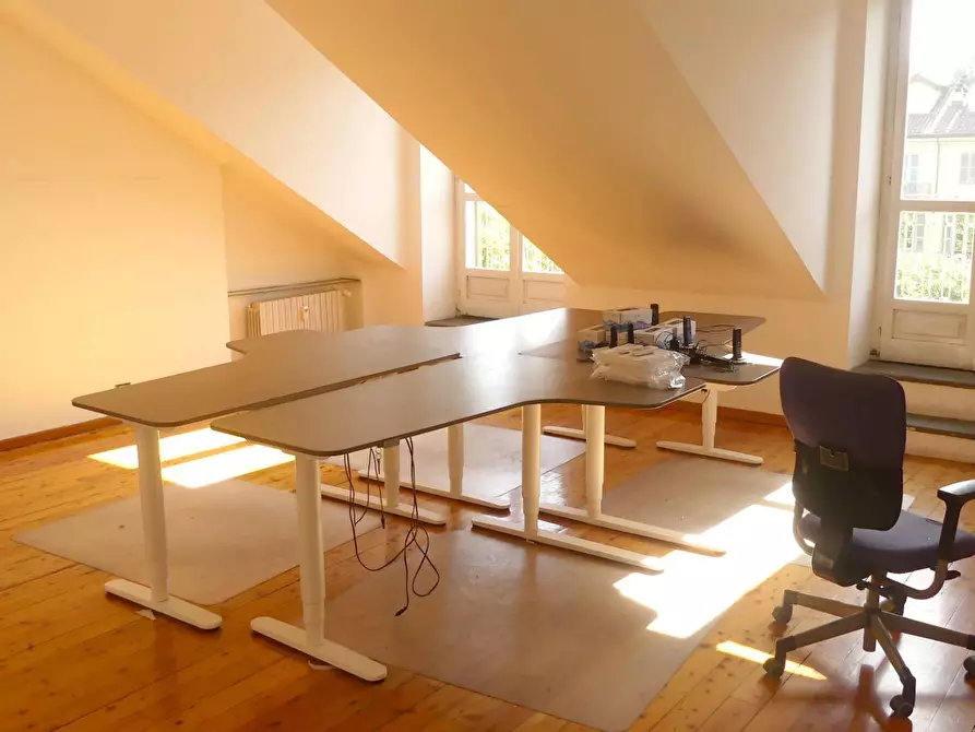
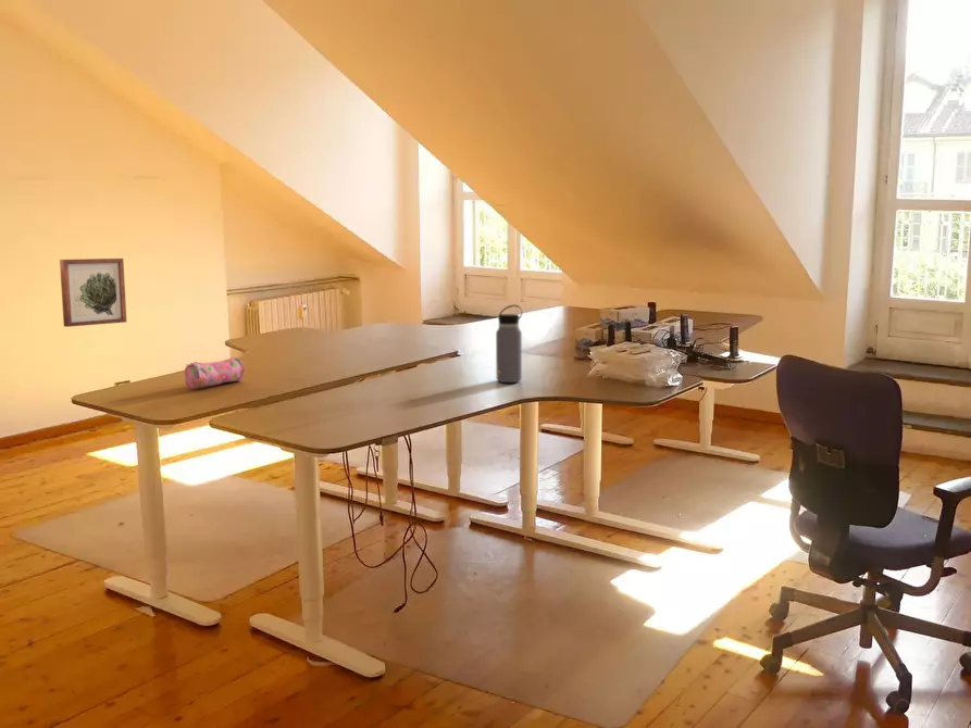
+ pencil case [184,356,246,389]
+ wall art [59,258,127,328]
+ water bottle [495,304,523,384]
